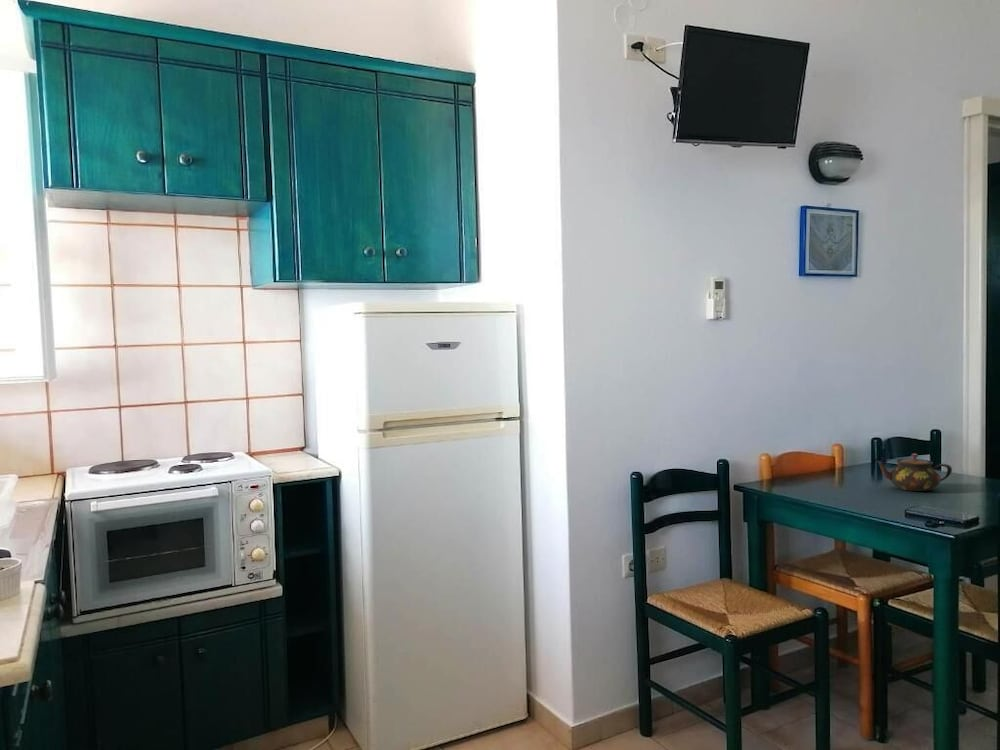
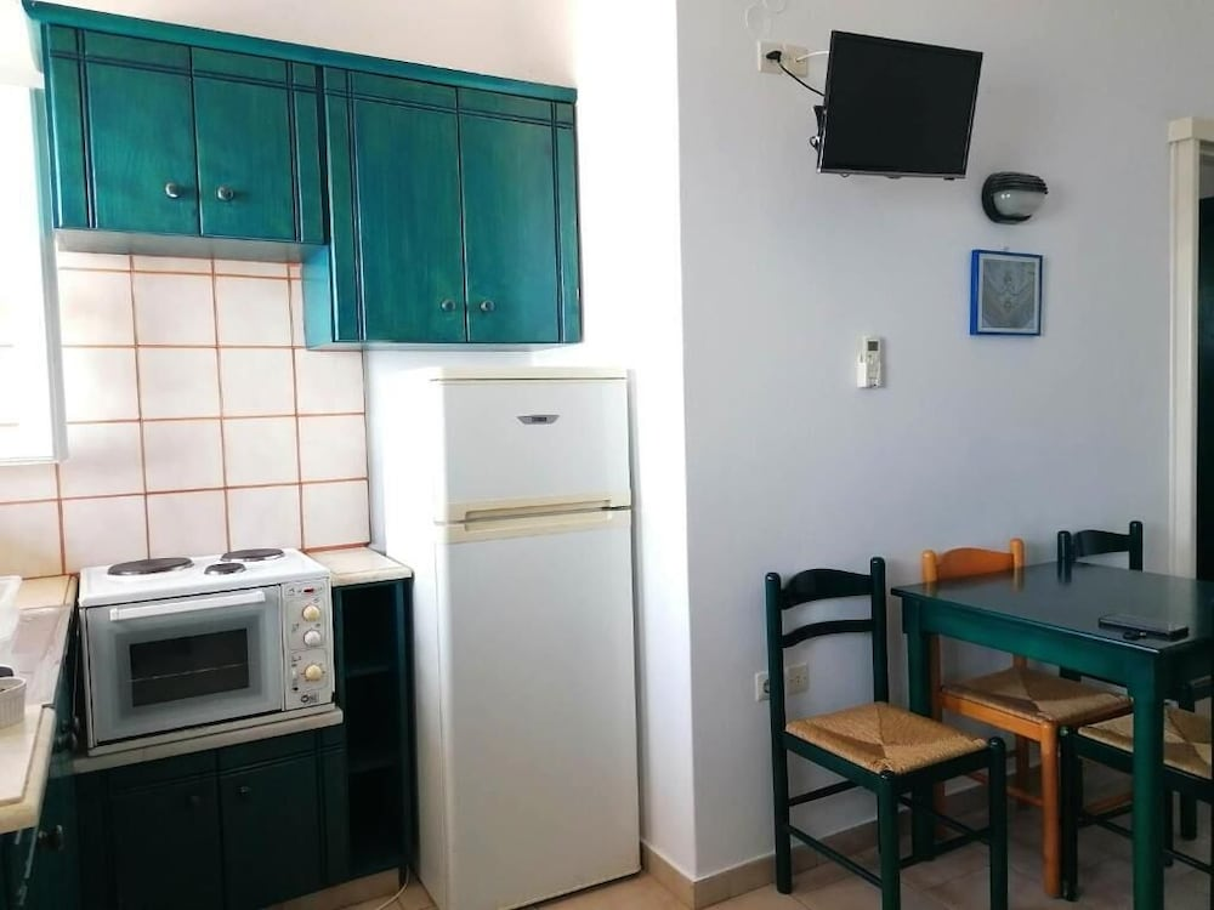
- teapot [876,453,953,492]
